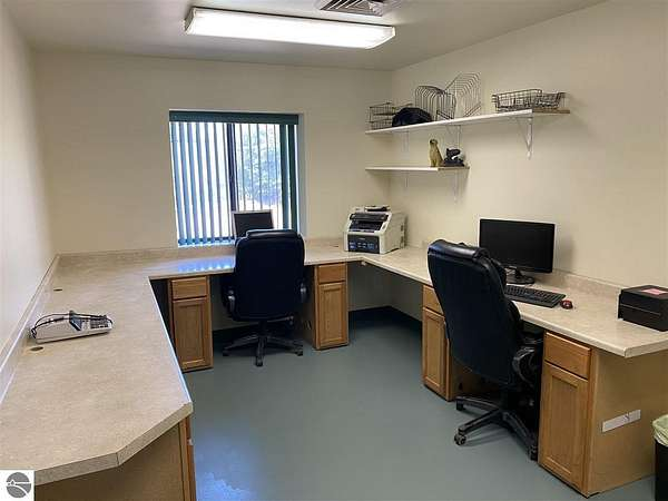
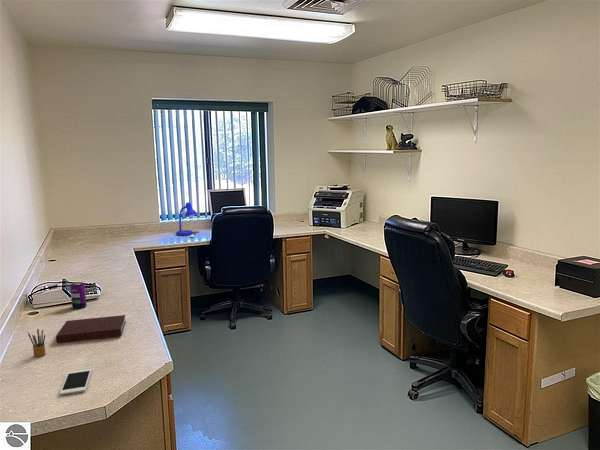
+ beverage can [69,281,87,310]
+ cell phone [58,368,93,396]
+ notebook [55,314,127,344]
+ pencil box [27,328,47,358]
+ desk lamp [175,201,200,238]
